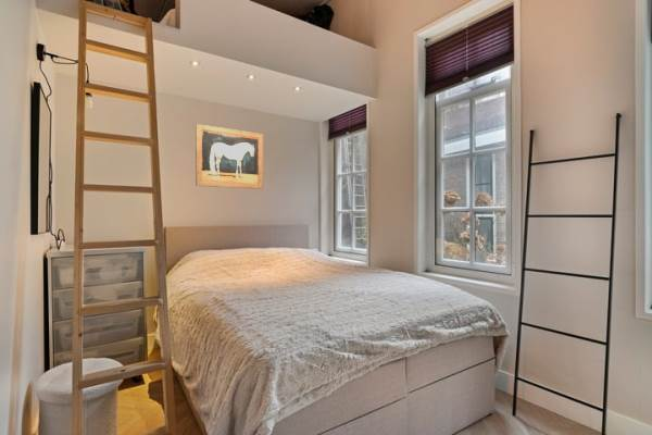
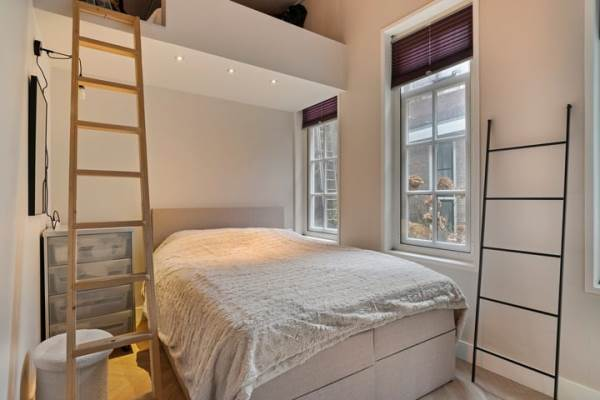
- wall art [195,123,264,190]
